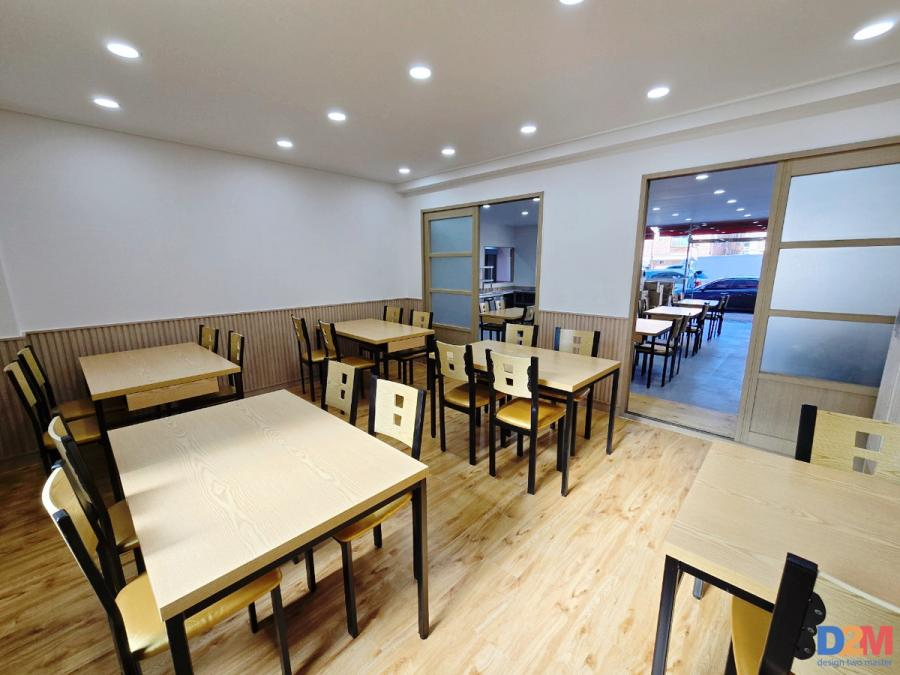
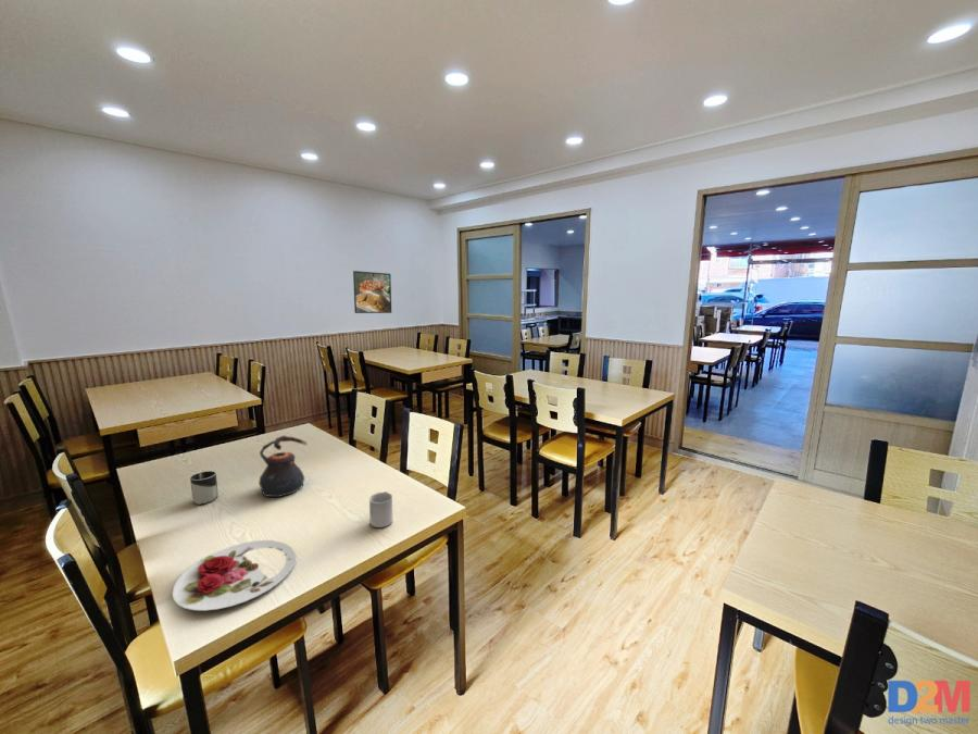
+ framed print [352,270,392,314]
+ plate [171,539,297,612]
+ cup [368,490,393,528]
+ teapot [258,435,308,498]
+ cup [189,470,218,506]
